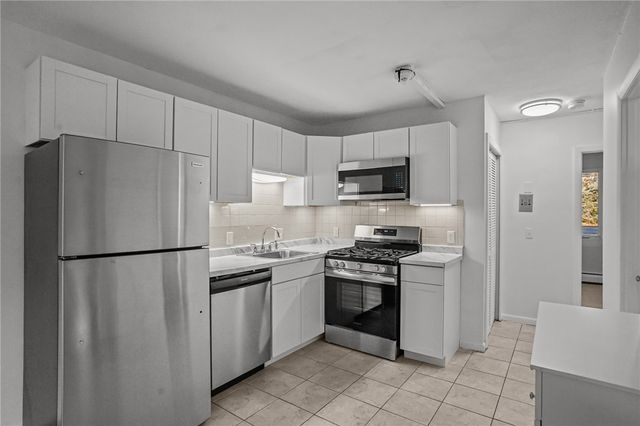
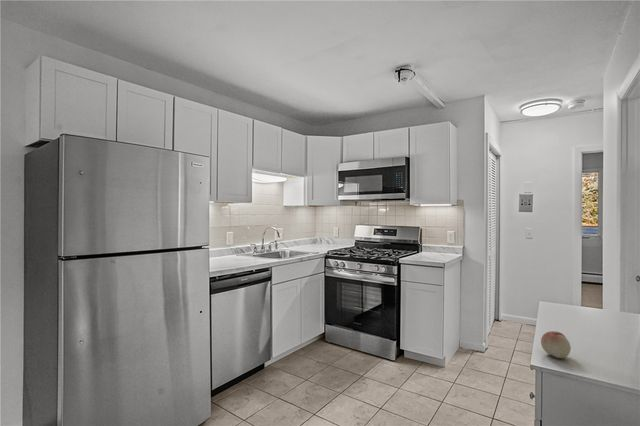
+ fruit [540,330,572,359]
